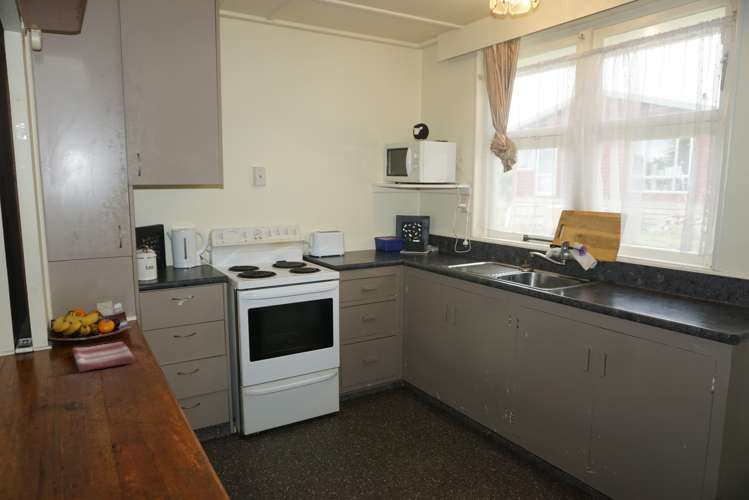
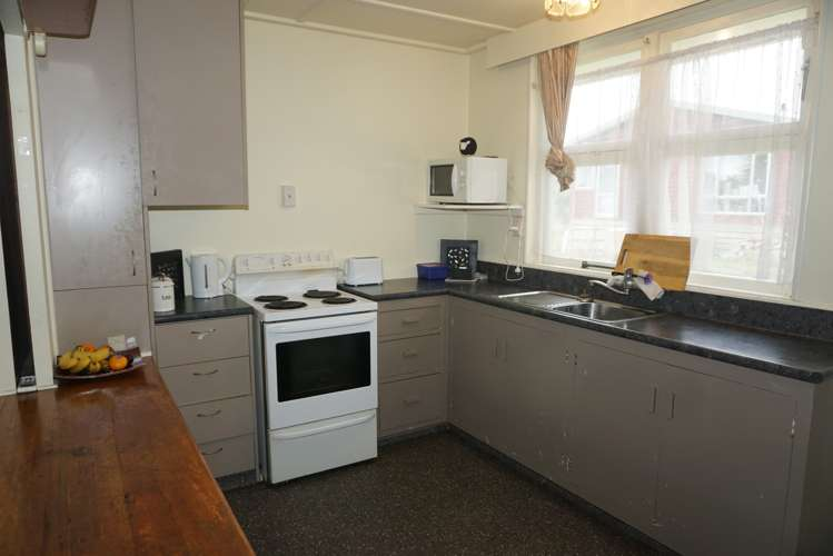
- dish towel [72,341,137,373]
